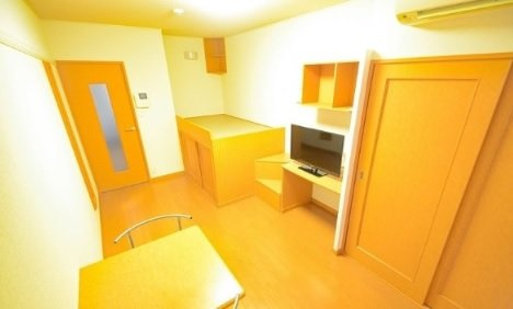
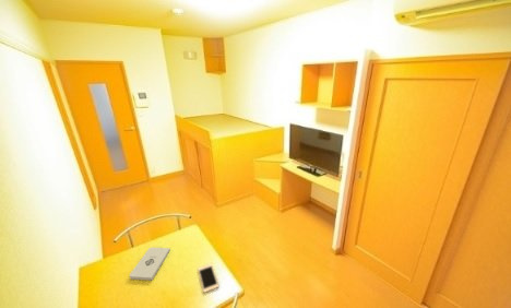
+ cell phone [197,262,221,294]
+ notepad [129,247,171,281]
